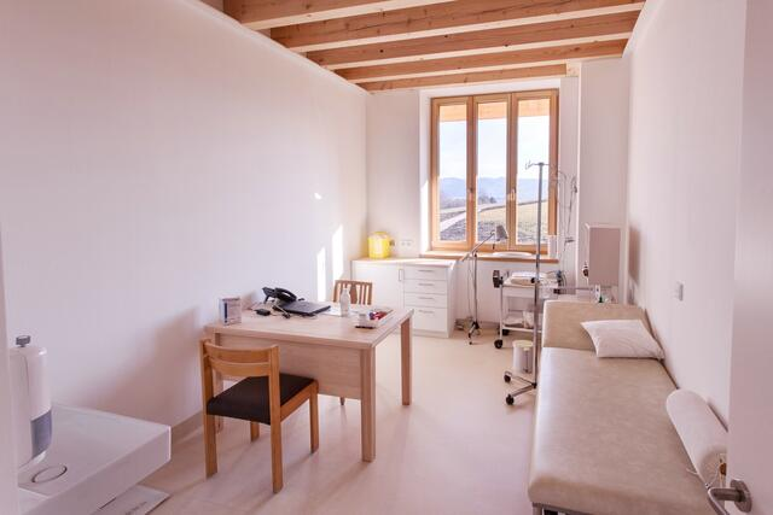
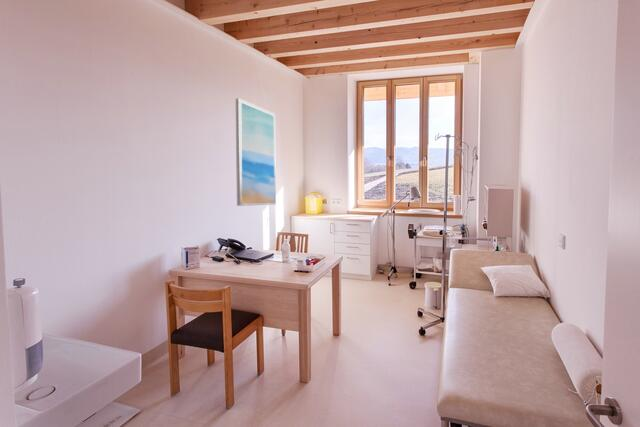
+ wall art [235,97,277,207]
